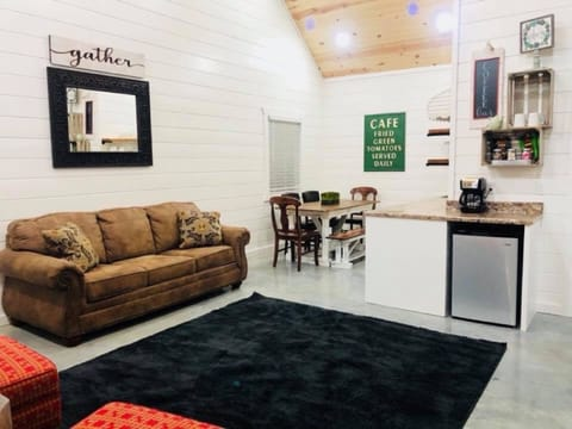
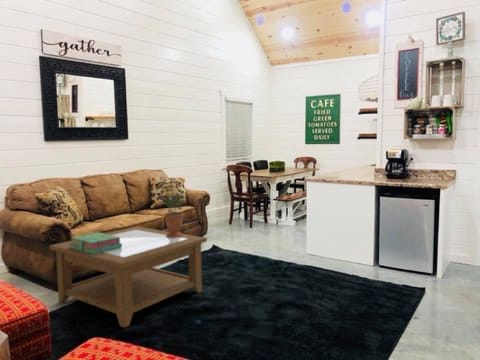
+ potted plant [158,179,188,238]
+ coffee table [48,226,208,328]
+ stack of books [69,231,122,255]
